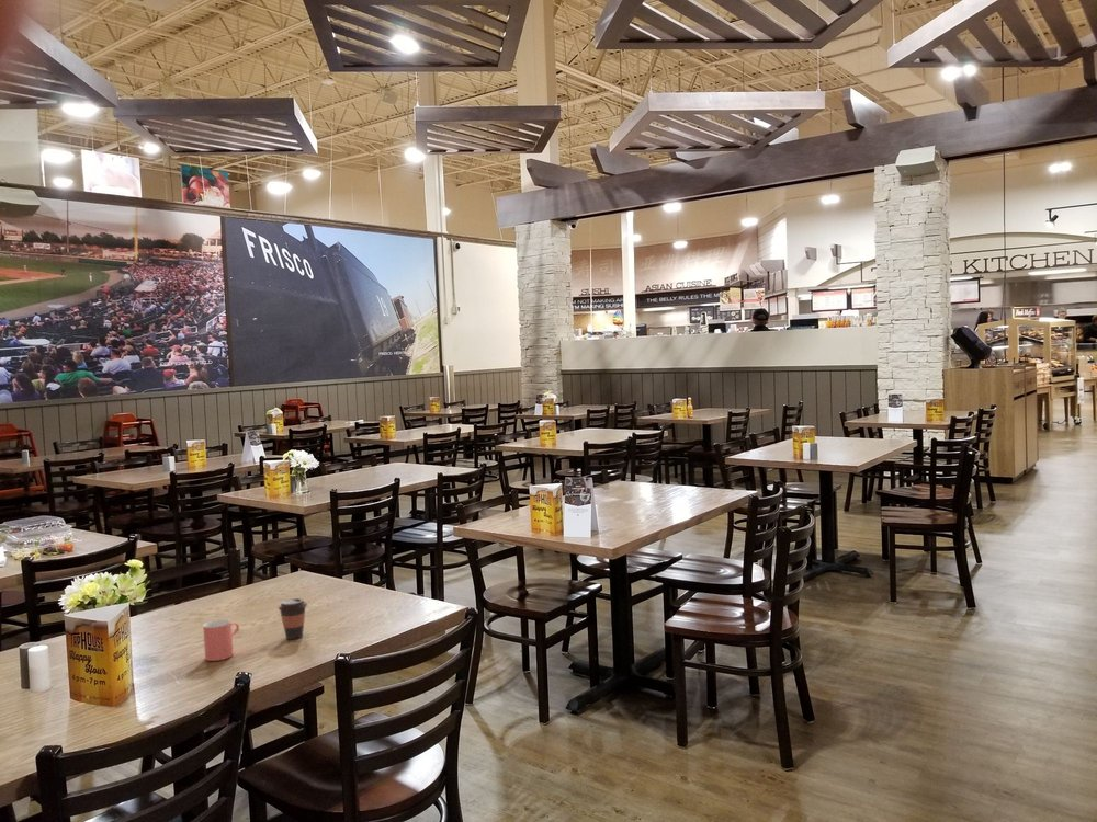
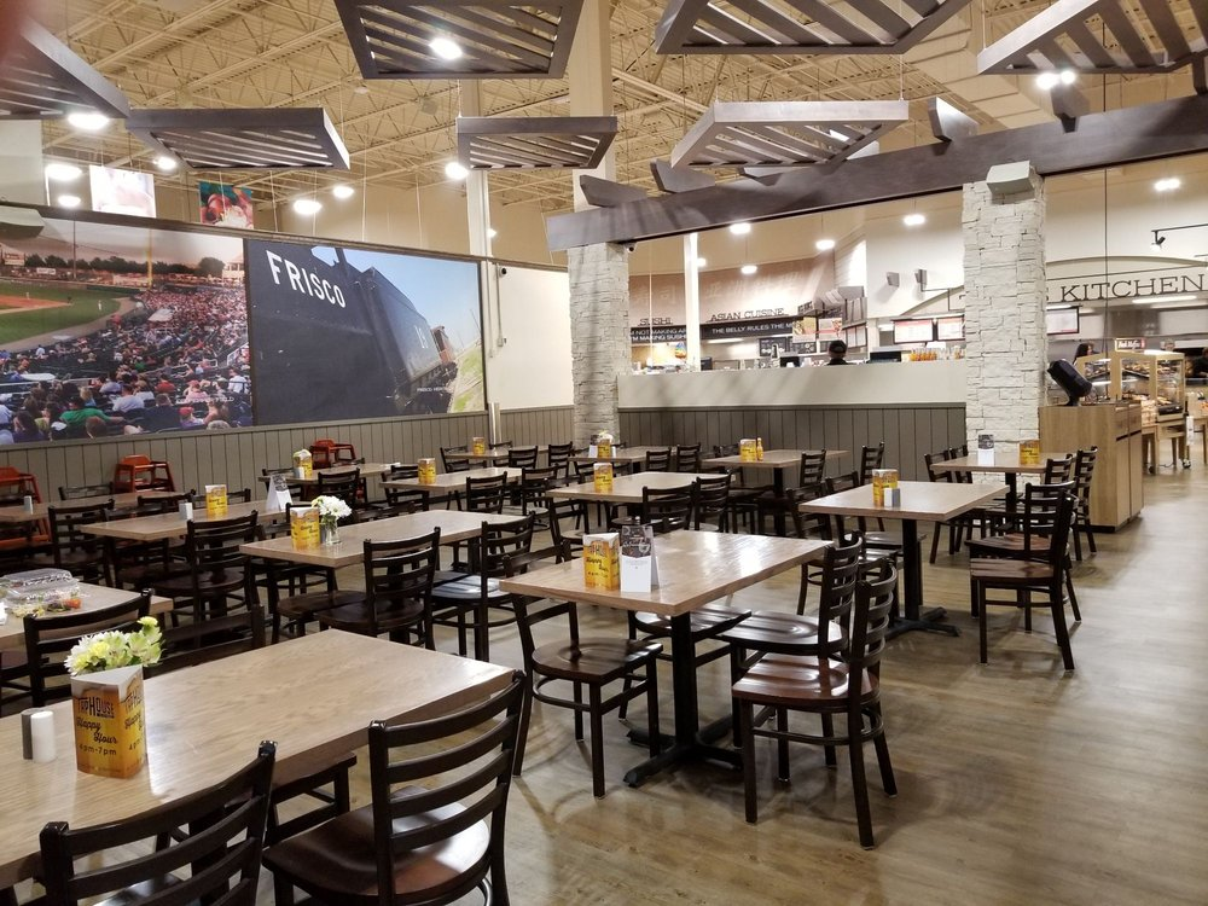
- cup [202,618,240,662]
- coffee cup [278,597,308,640]
